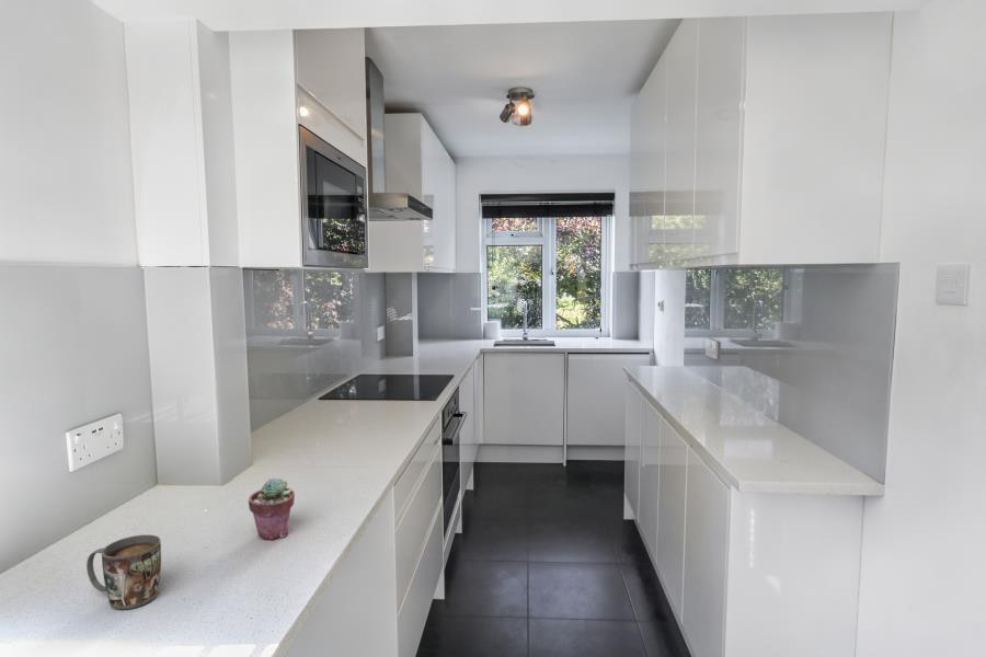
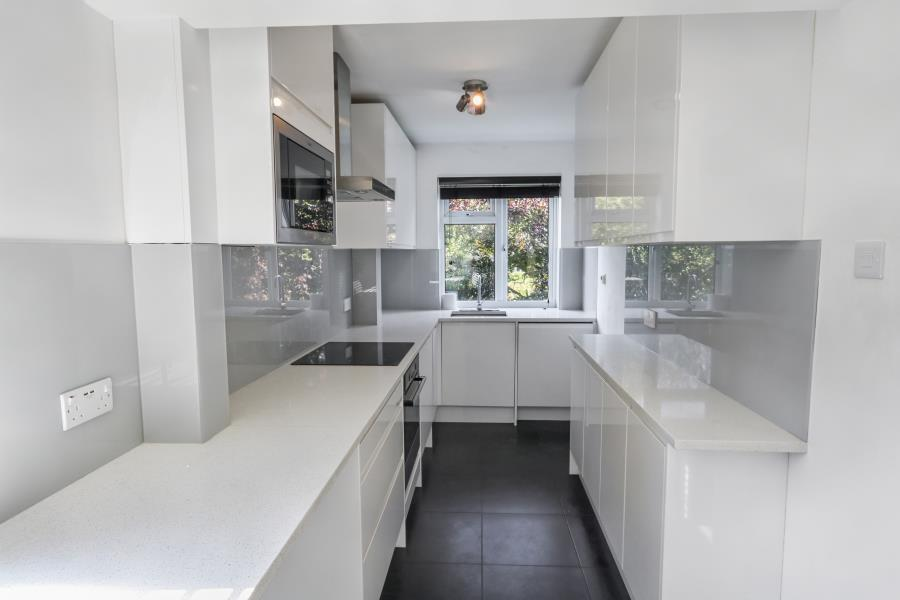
- potted succulent [248,477,296,541]
- mug [85,533,162,610]
